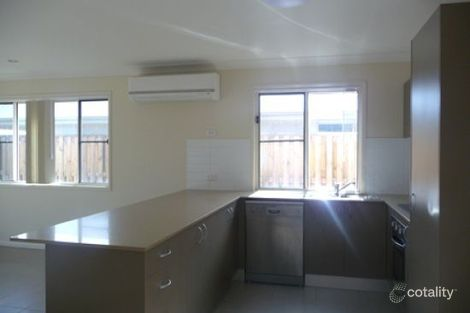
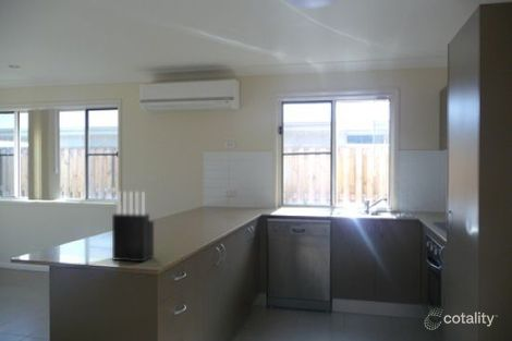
+ knife block [111,191,155,263]
